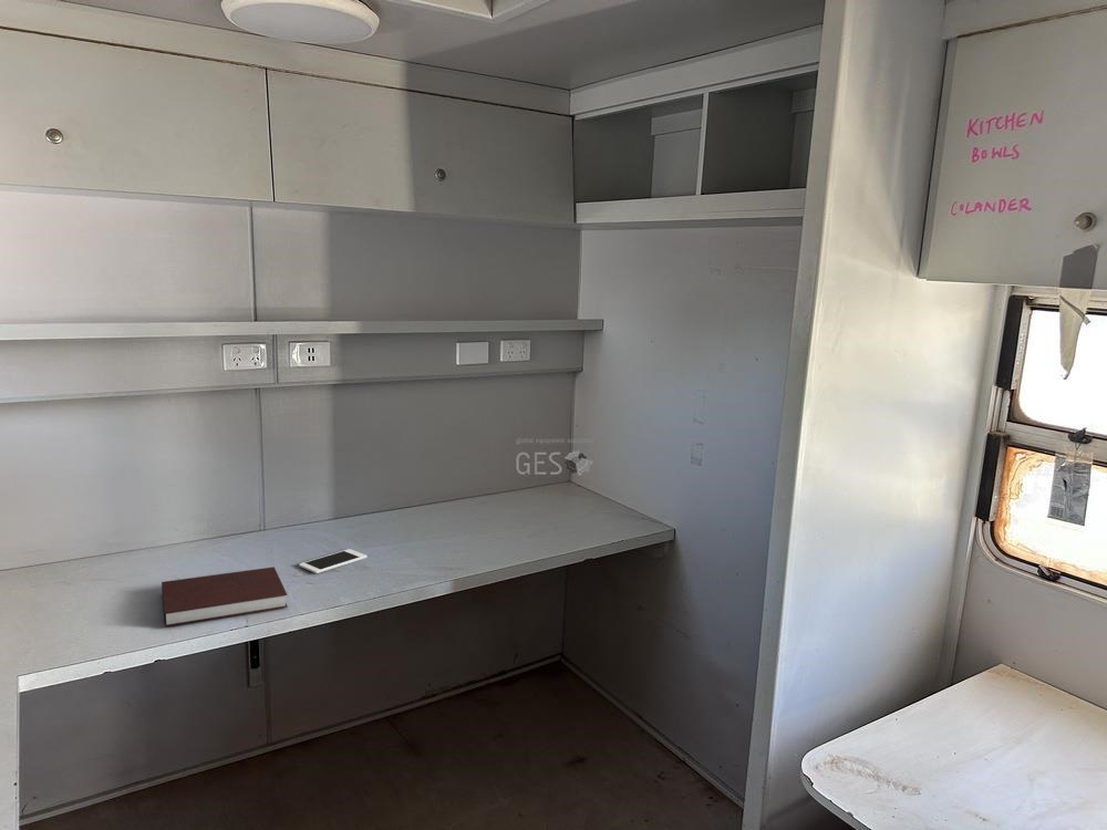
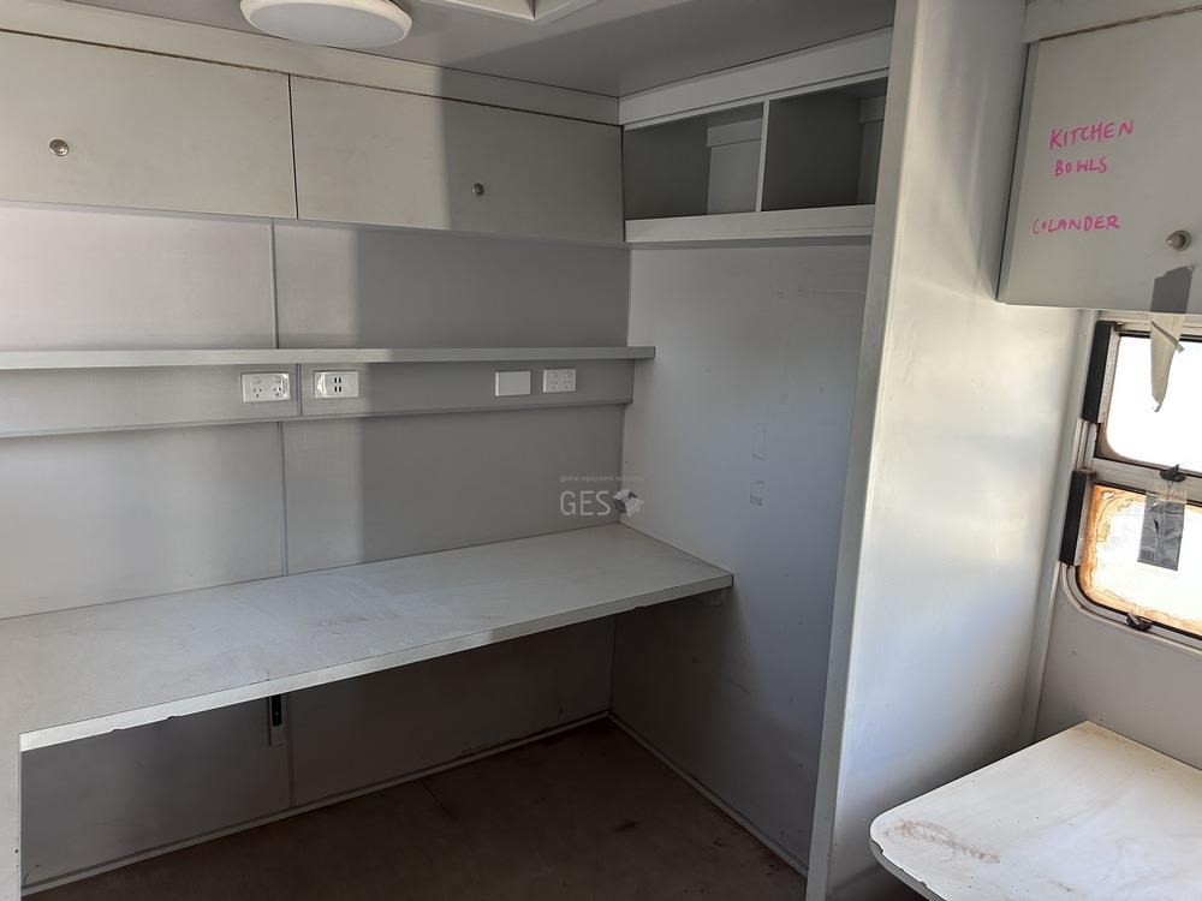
- notebook [161,567,289,627]
- cell phone [298,548,368,574]
